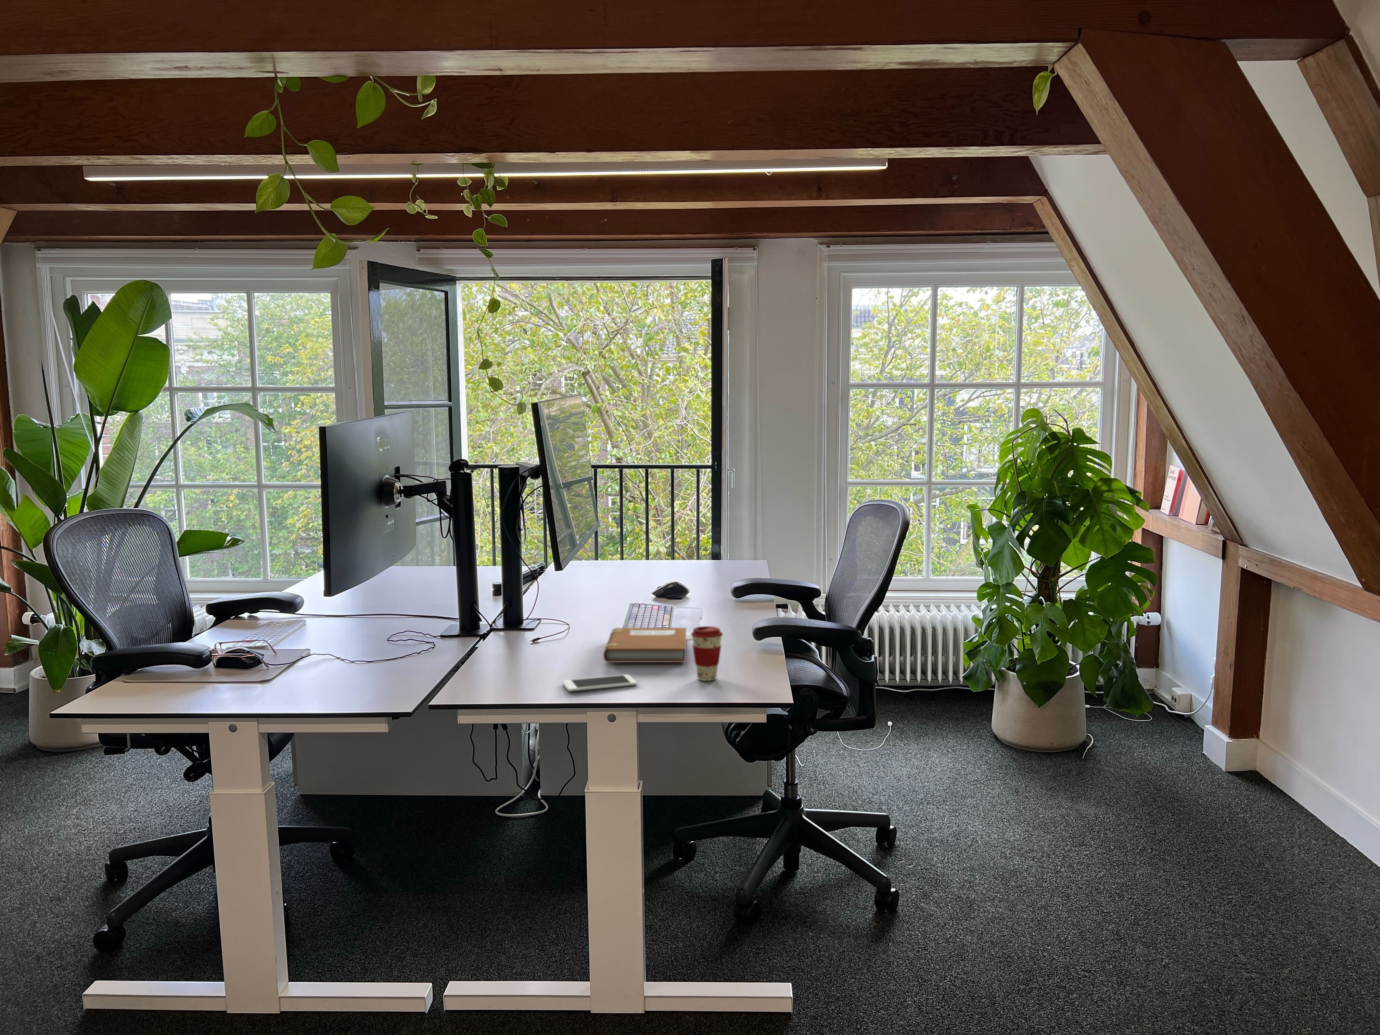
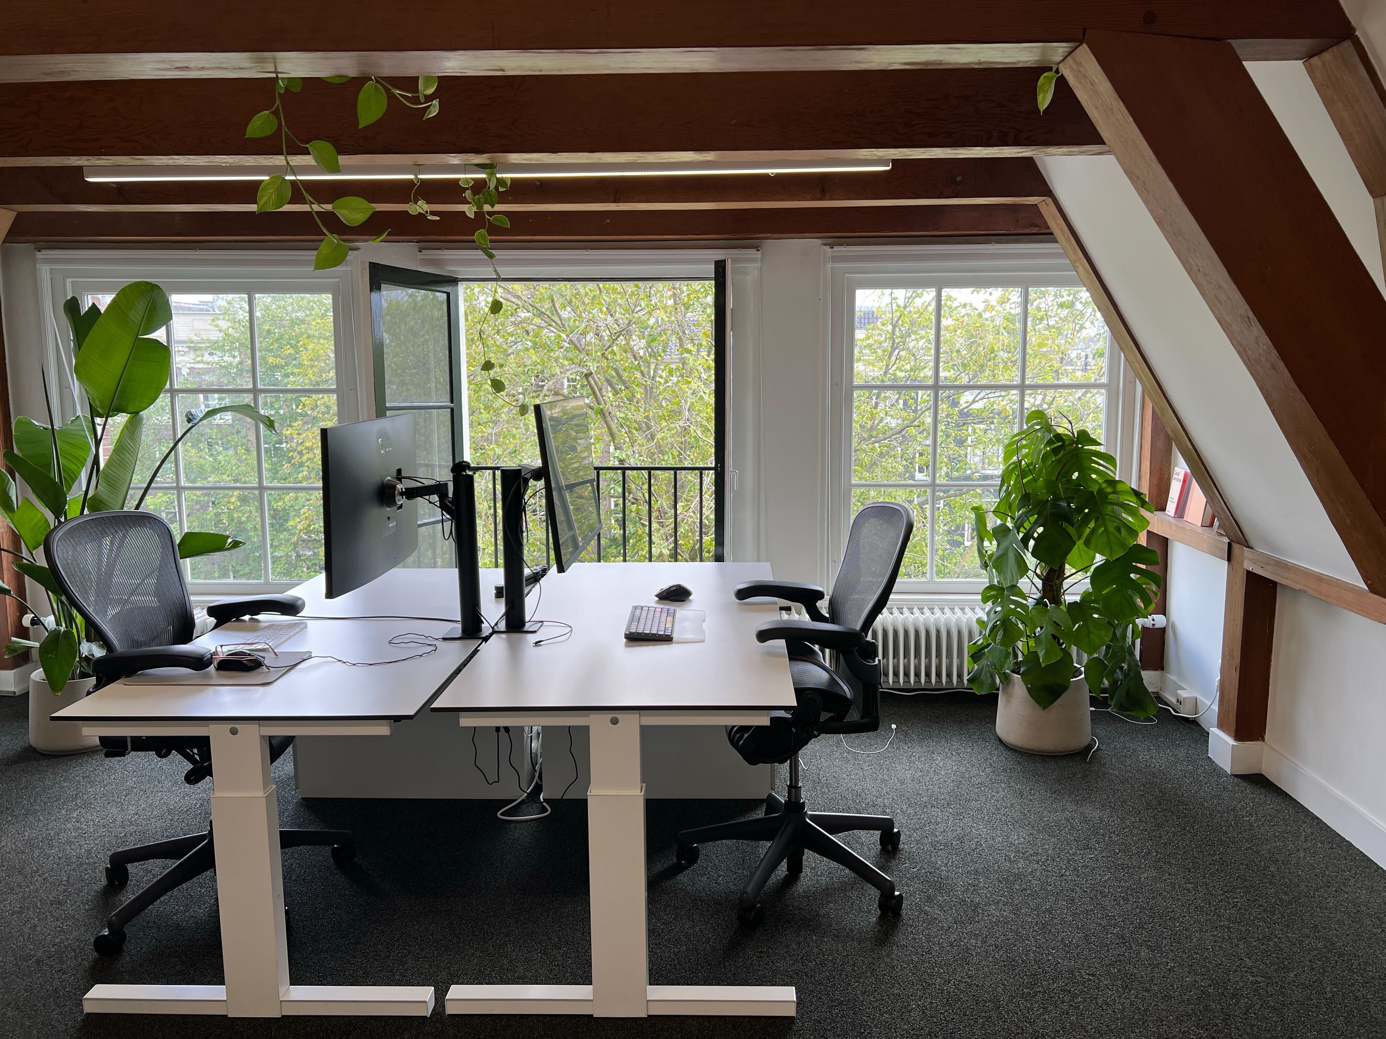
- coffee cup [691,626,724,681]
- cell phone [562,674,637,691]
- notebook [603,627,687,662]
